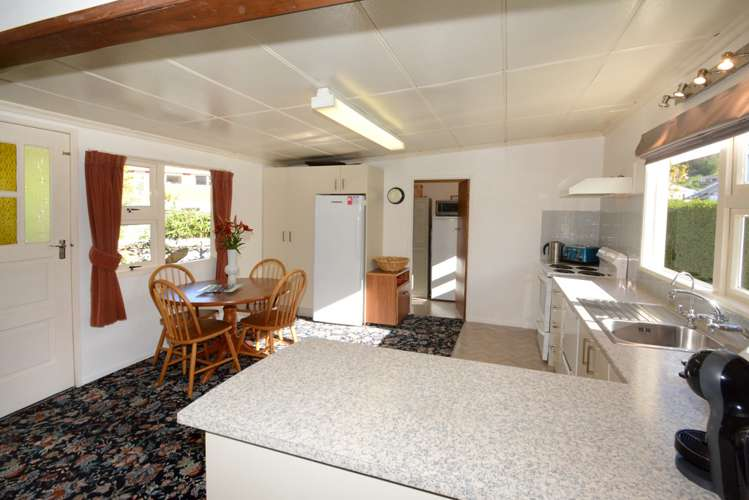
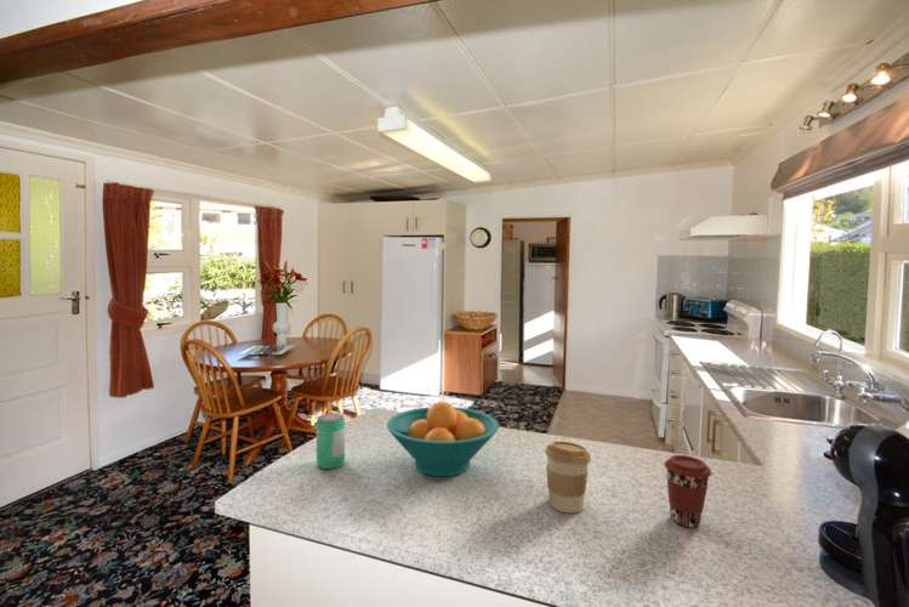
+ coffee cup [663,454,712,528]
+ coffee cup [544,441,592,514]
+ fruit bowl [386,401,500,477]
+ beverage can [316,413,346,470]
